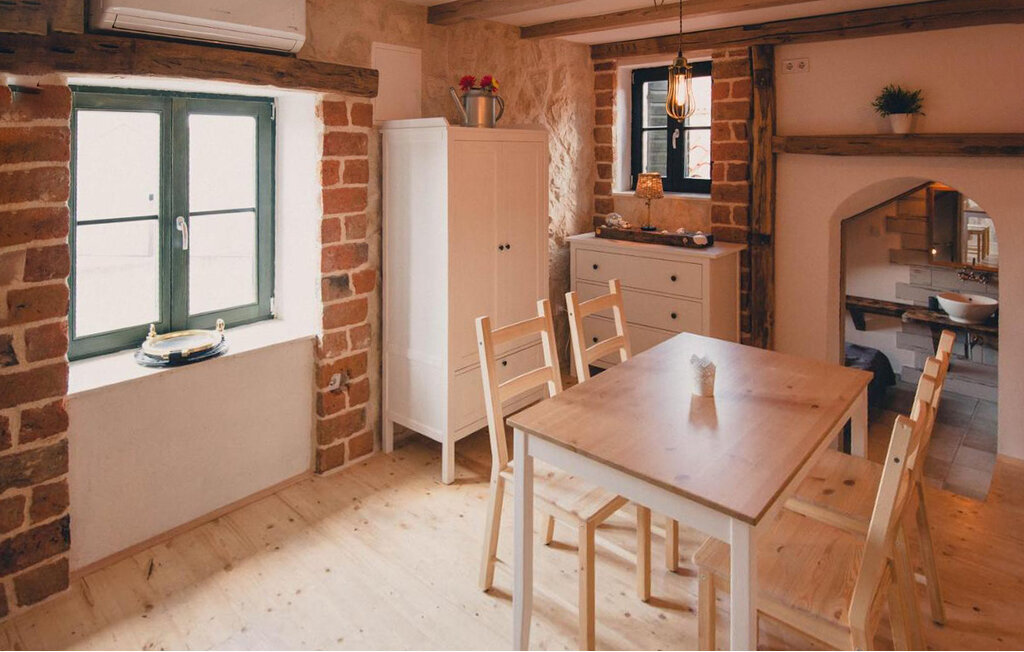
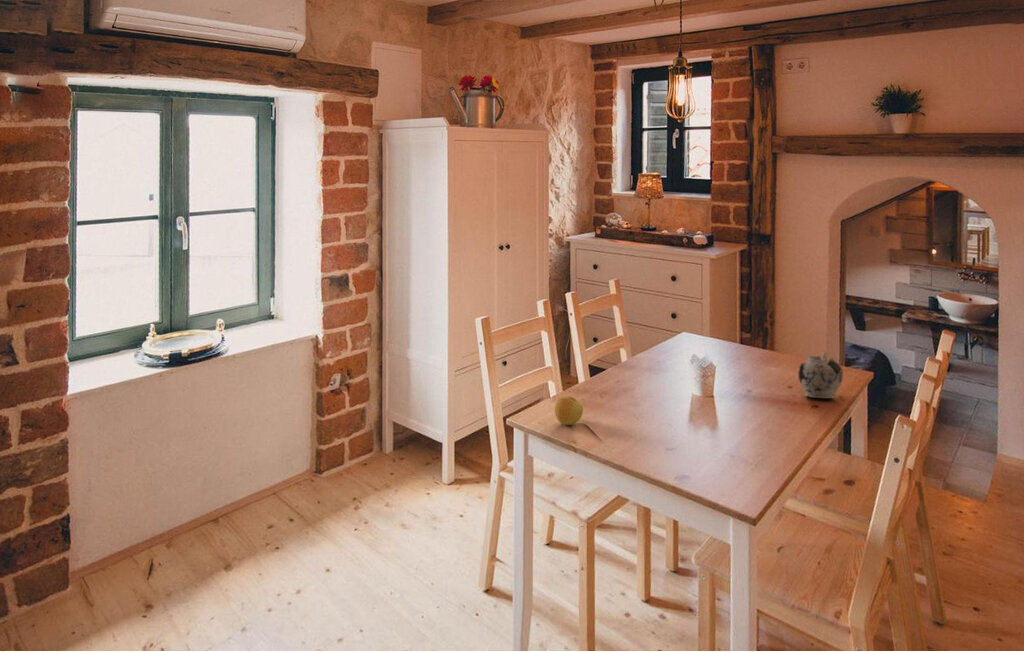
+ teapot [797,351,844,399]
+ apple [554,395,584,426]
